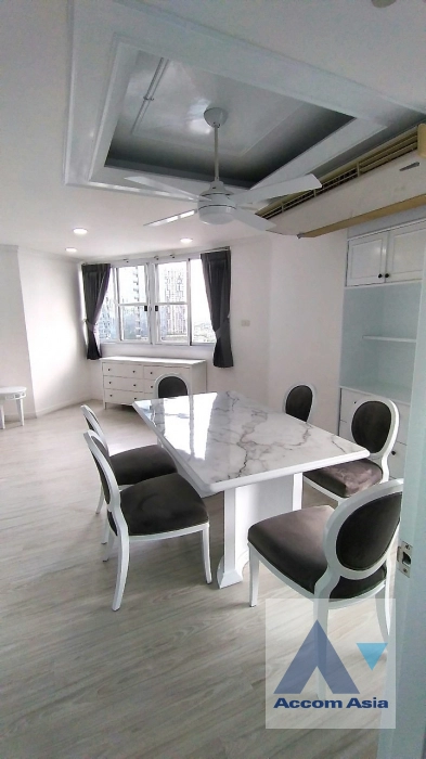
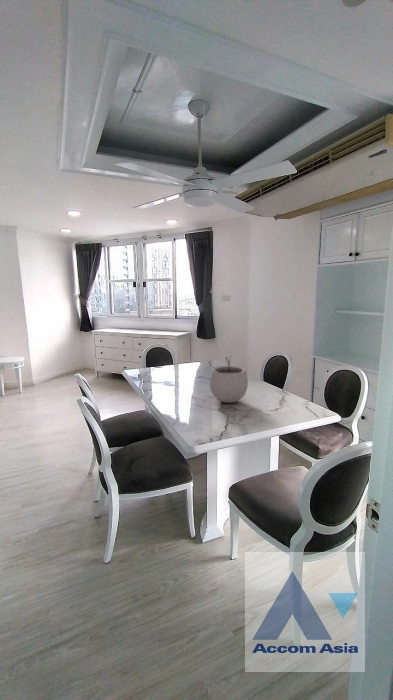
+ plant pot [209,354,249,404]
